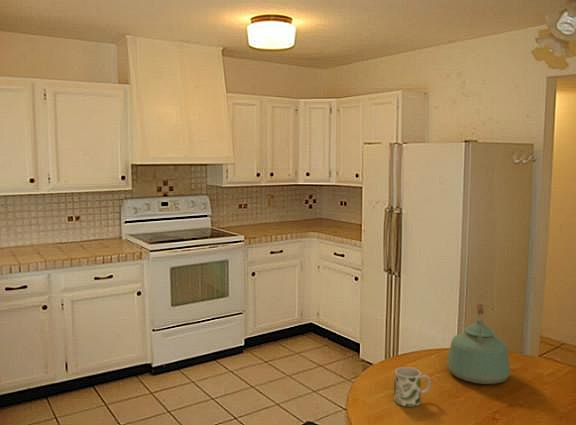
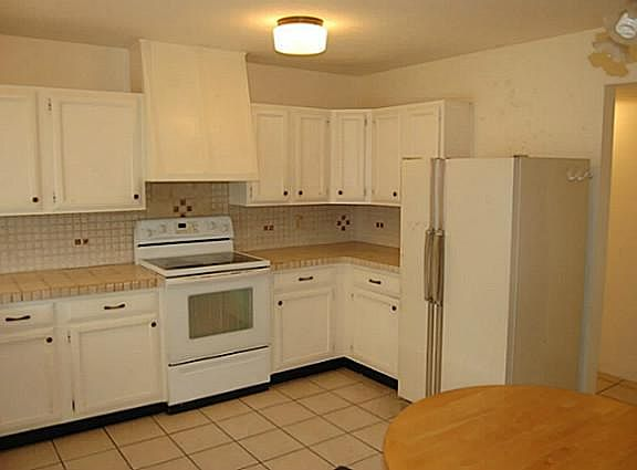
- mug [393,366,431,408]
- kettle [446,303,511,385]
